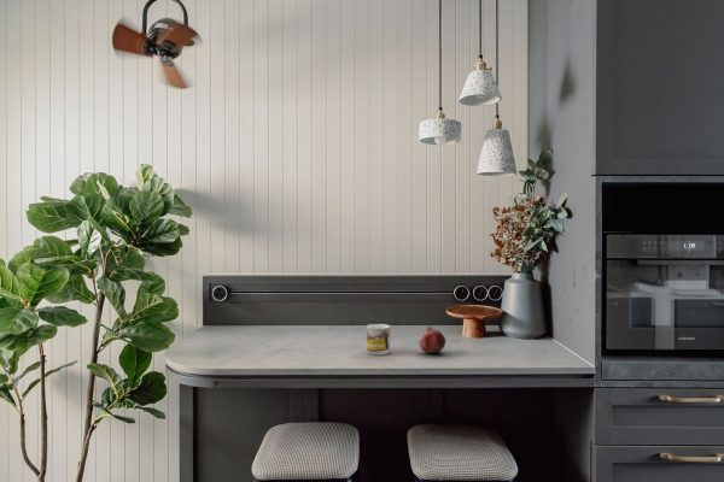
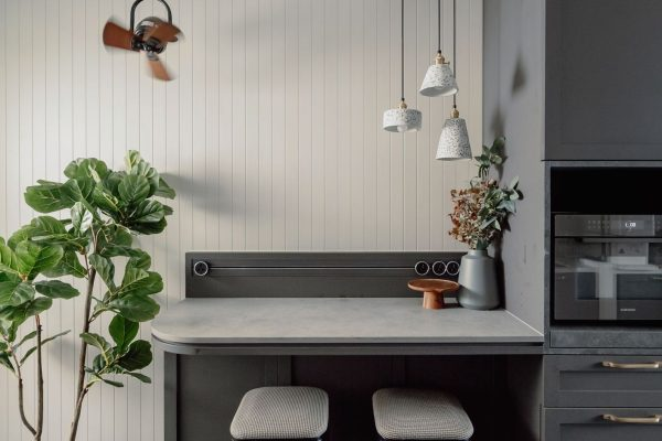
- fruit [419,325,446,354]
- mug [366,323,391,355]
